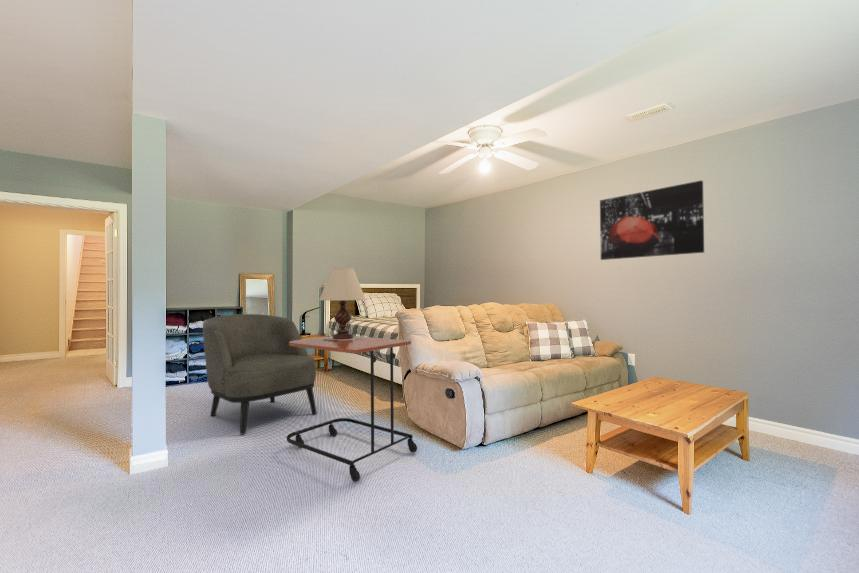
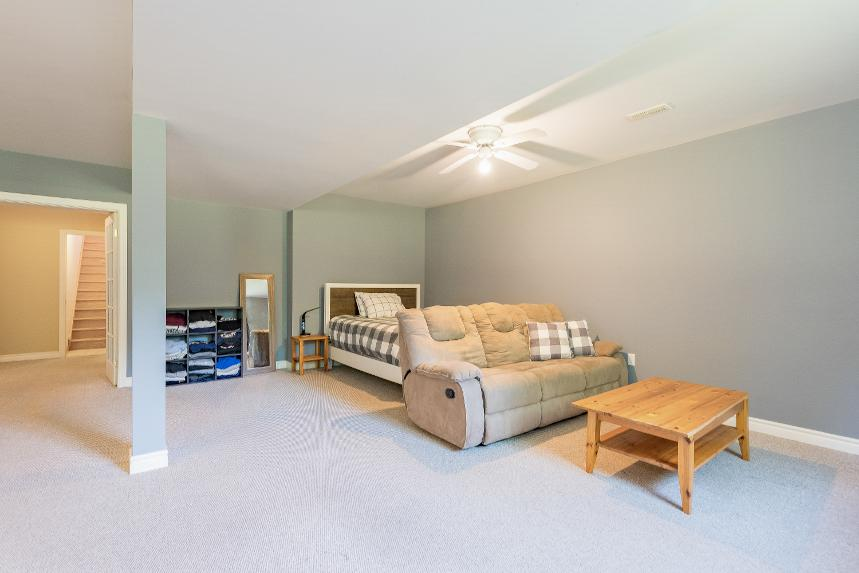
- side table [286,335,418,483]
- wall art [599,179,705,261]
- table lamp [318,267,367,341]
- armchair [202,313,318,435]
